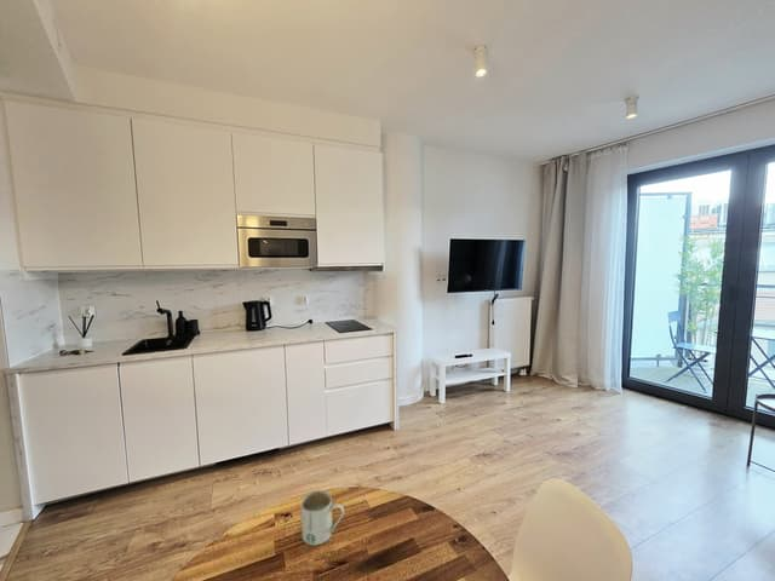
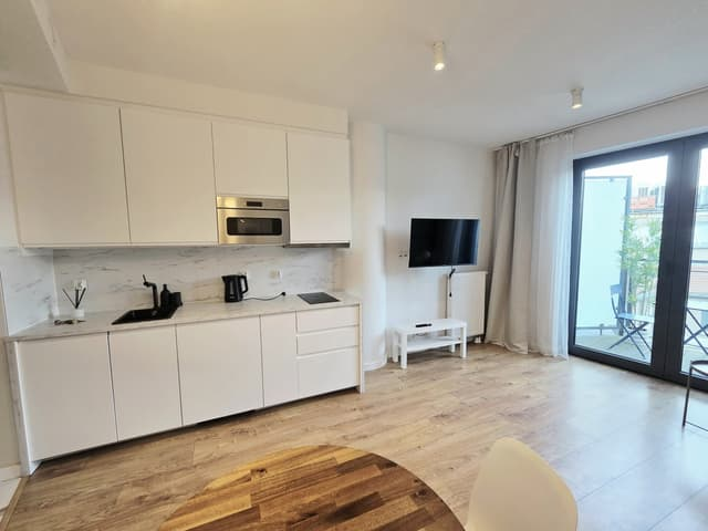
- mug [300,490,345,546]
